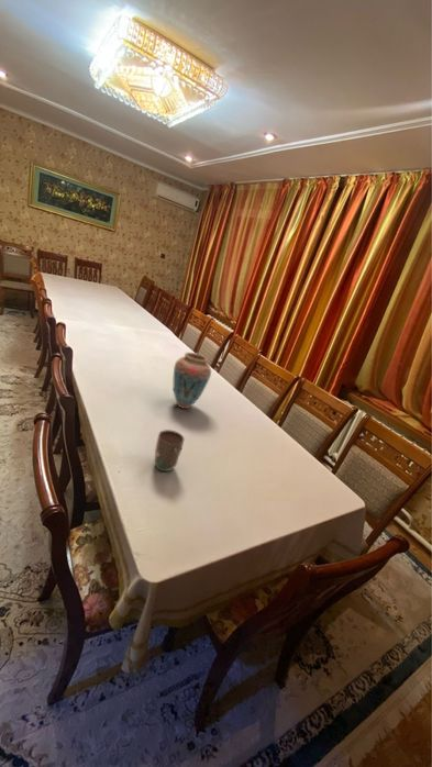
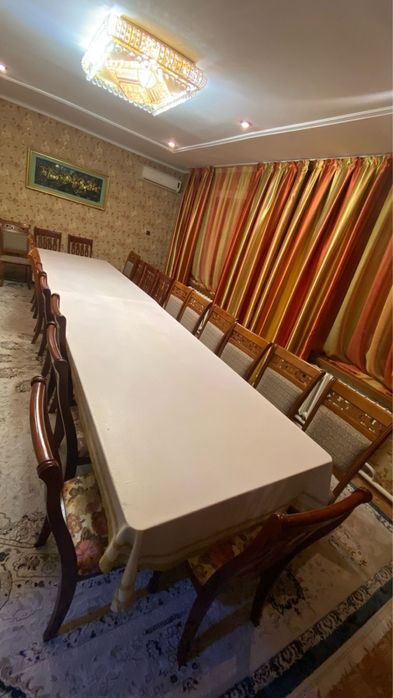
- vase [173,352,212,410]
- mug [154,429,186,473]
